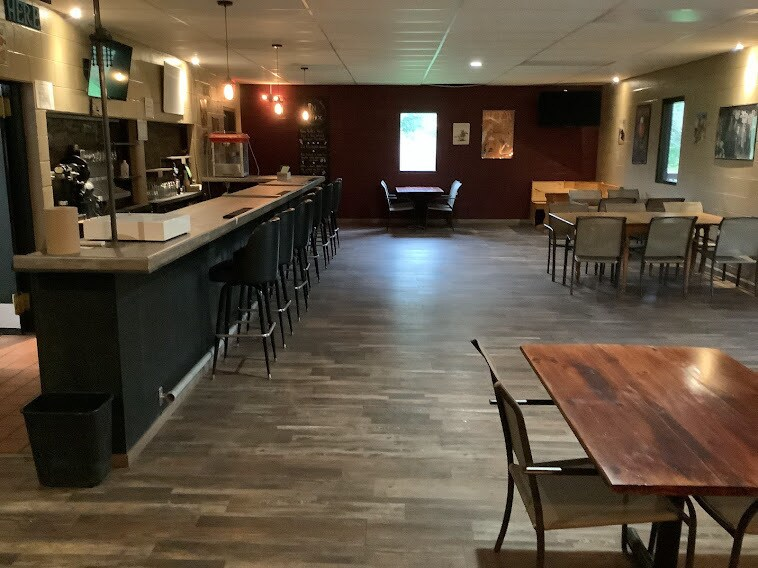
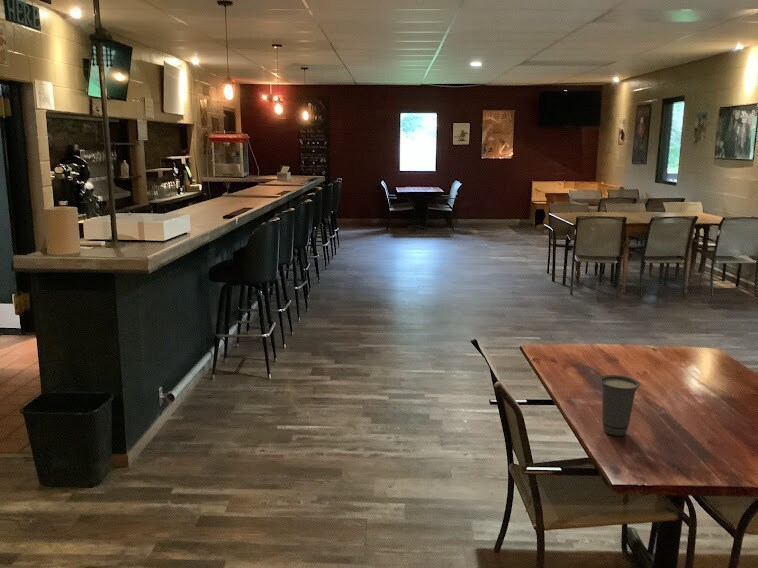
+ cup [598,374,641,437]
